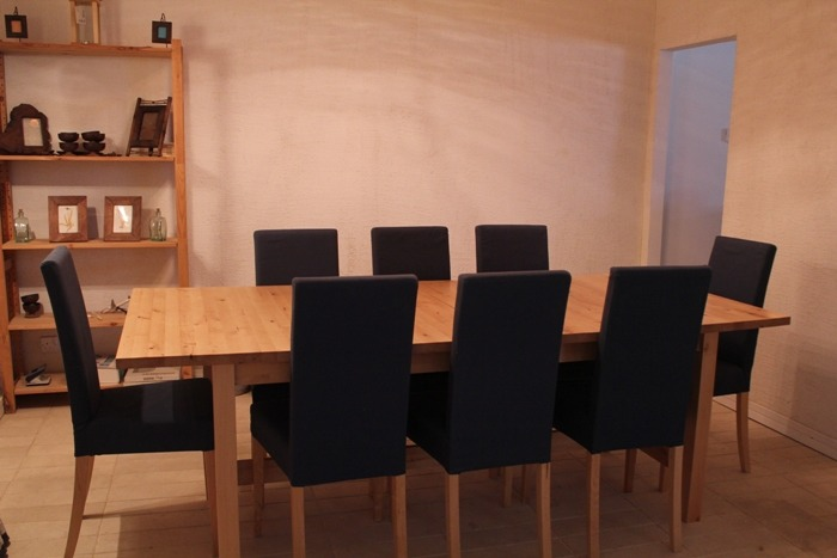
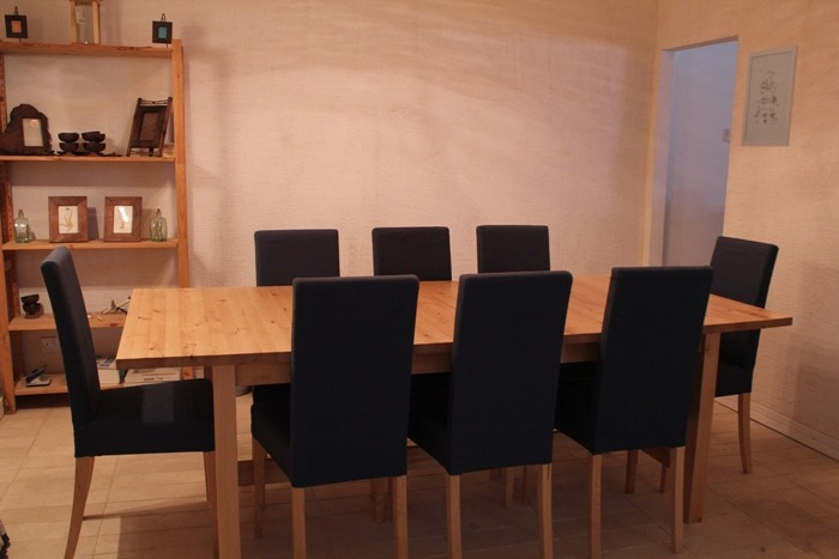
+ wall art [740,44,799,147]
